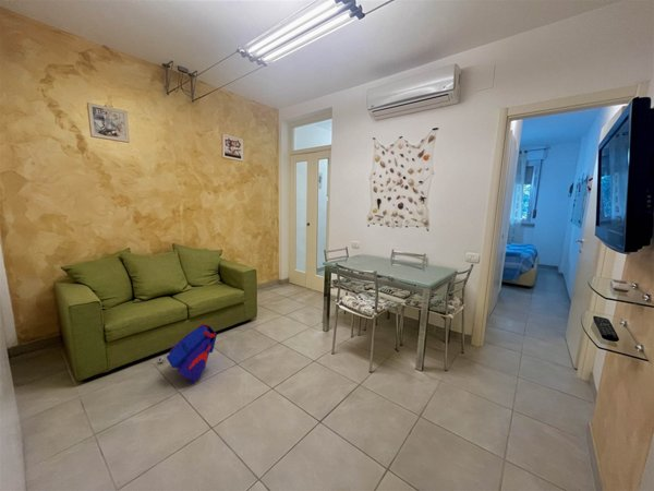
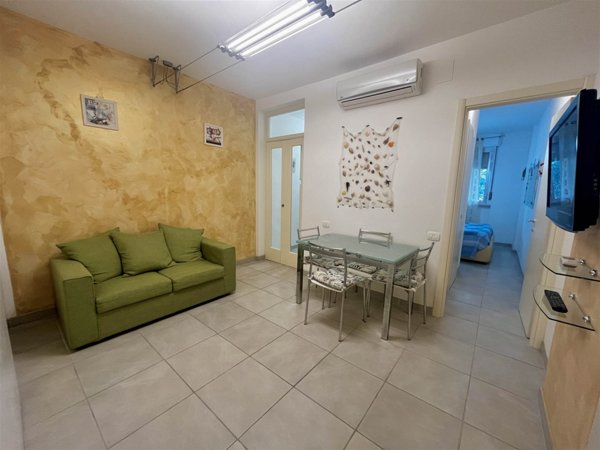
- backpack [157,323,218,385]
